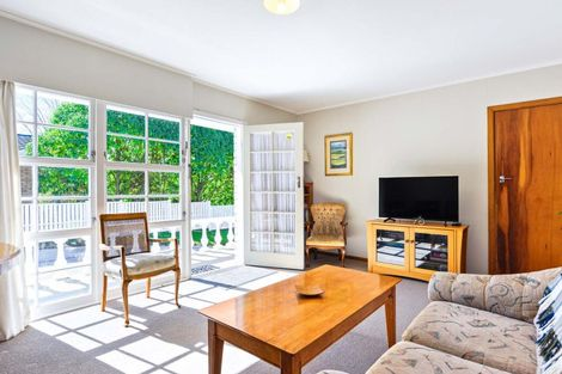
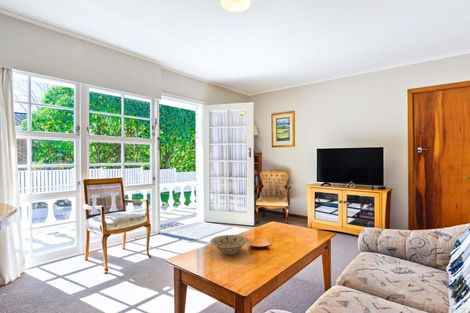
+ bowl [209,234,249,256]
